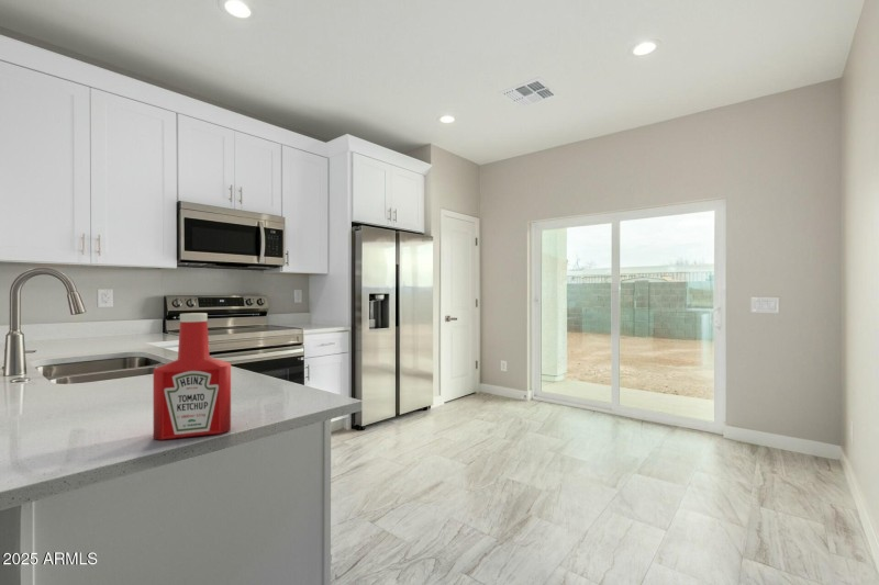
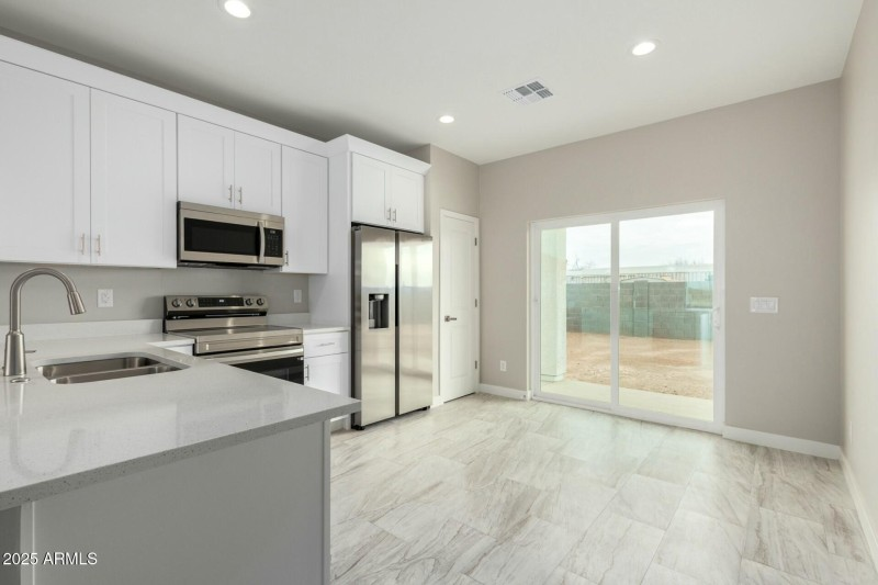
- soap bottle [153,312,232,441]
